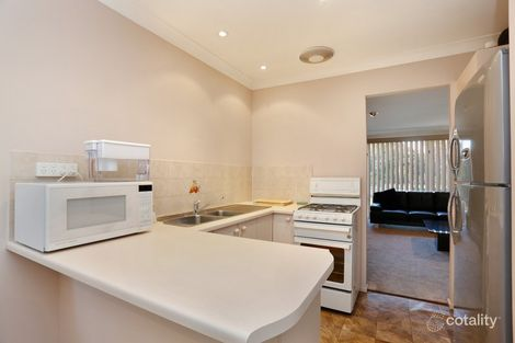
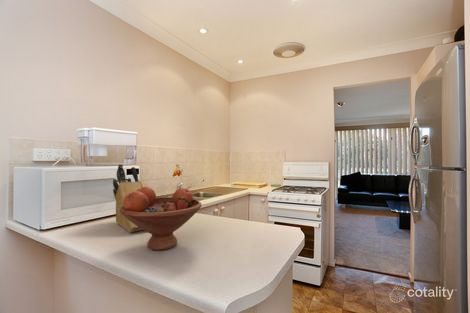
+ knife block [112,163,144,233]
+ fruit bowl [119,186,203,251]
